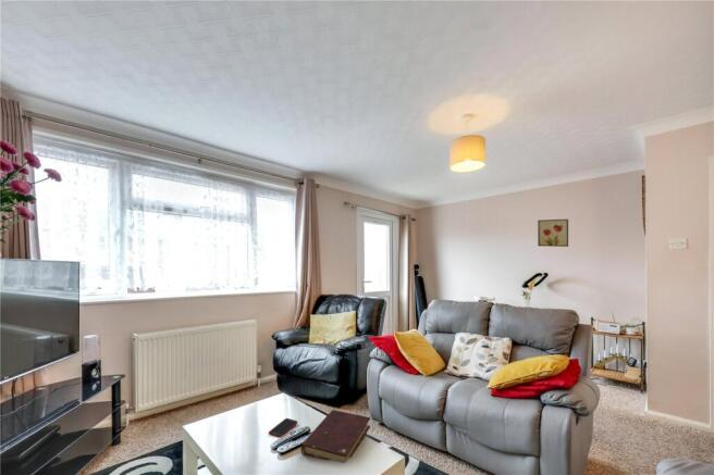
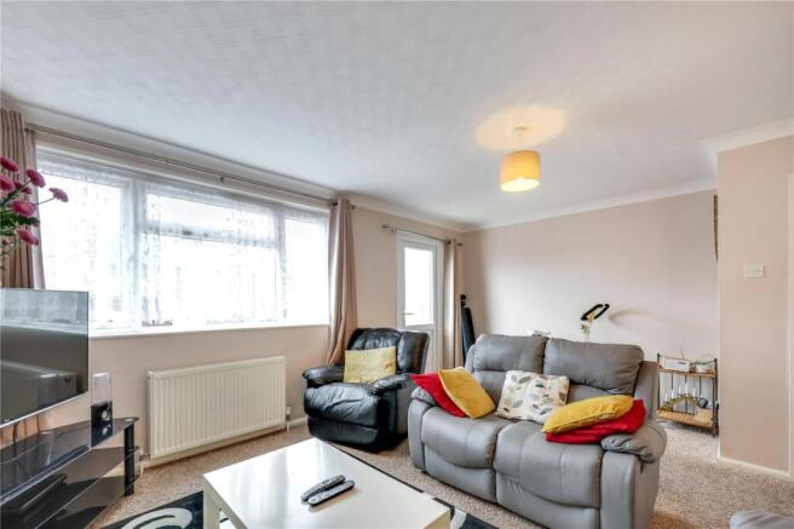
- cell phone [268,417,298,438]
- book [300,409,371,464]
- wall art [537,218,569,248]
